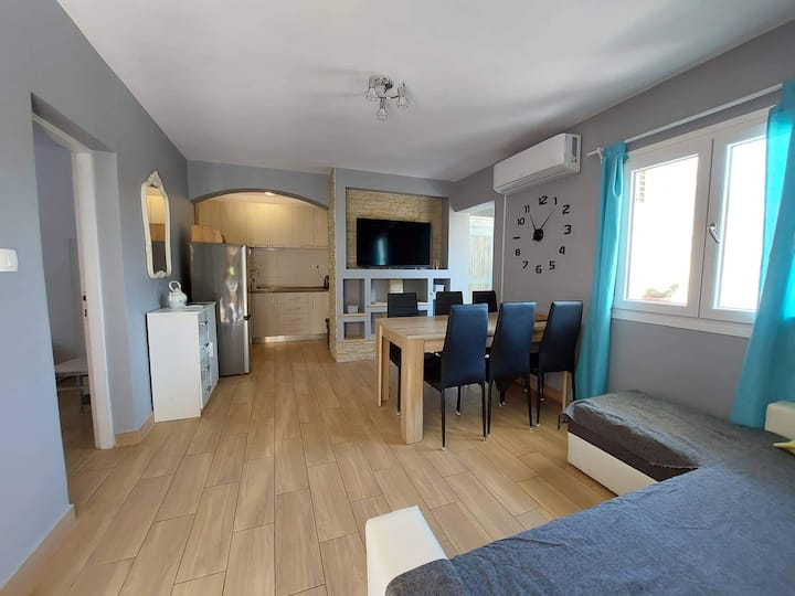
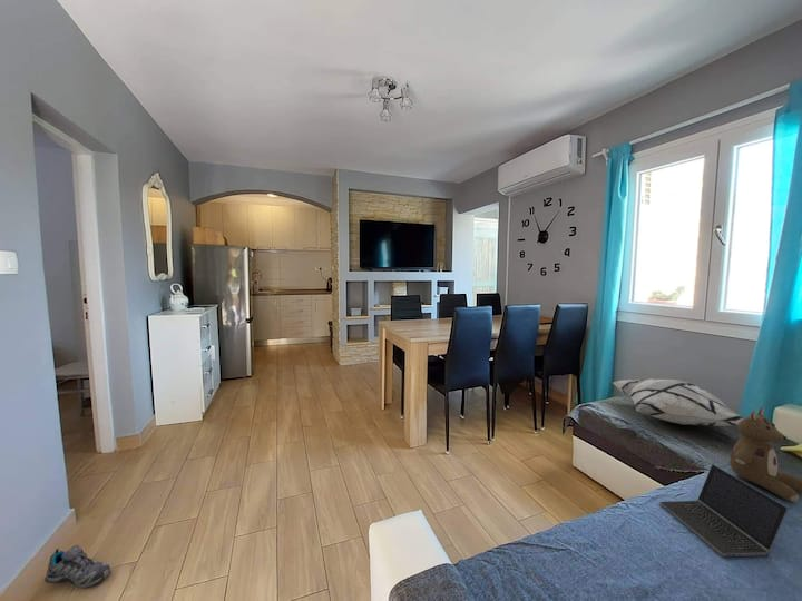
+ decorative pillow [612,377,744,427]
+ shoe [43,543,113,589]
+ laptop computer [658,463,790,558]
+ stuffed bear [728,406,802,503]
